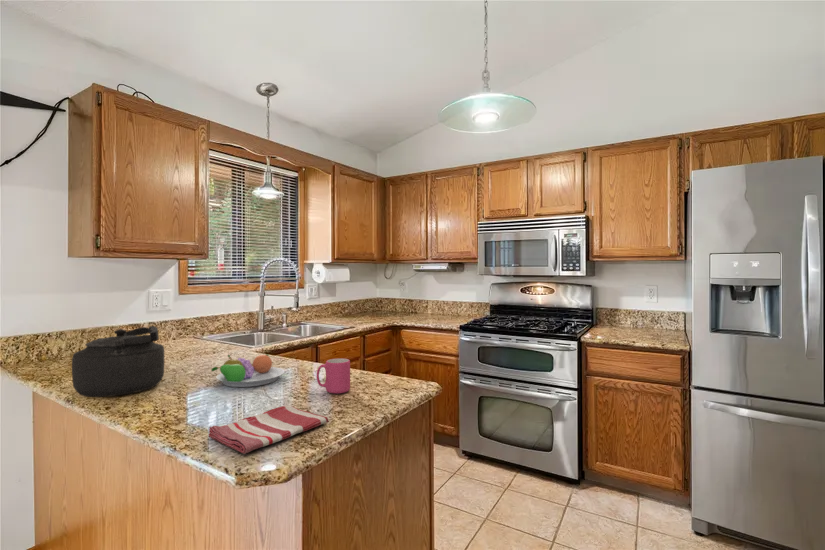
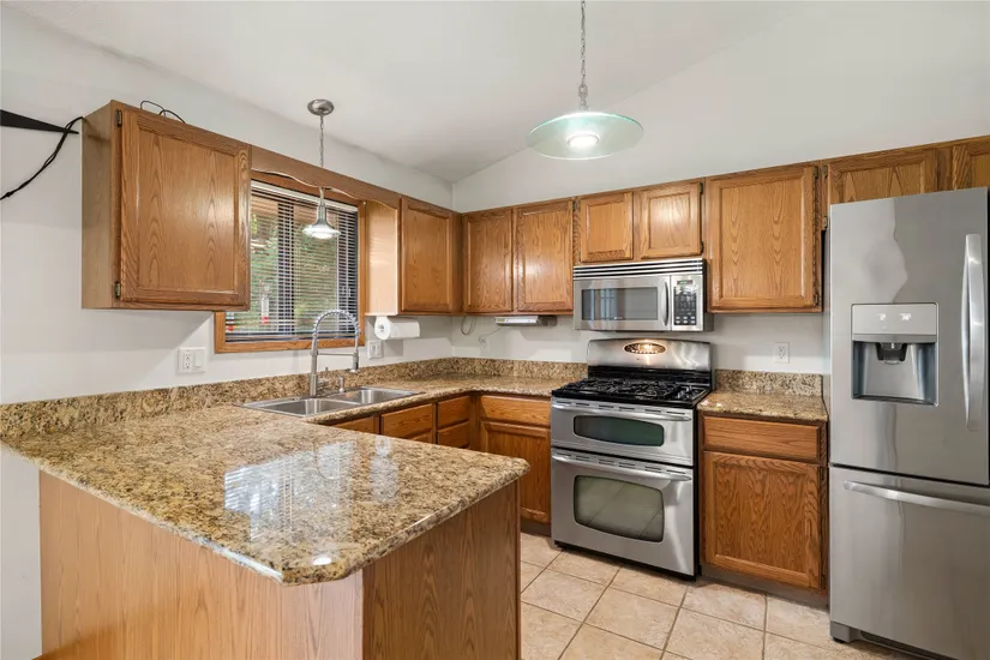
- kettle [71,325,165,398]
- fruit bowl [210,353,286,388]
- dish towel [208,404,329,455]
- mug [316,357,351,395]
